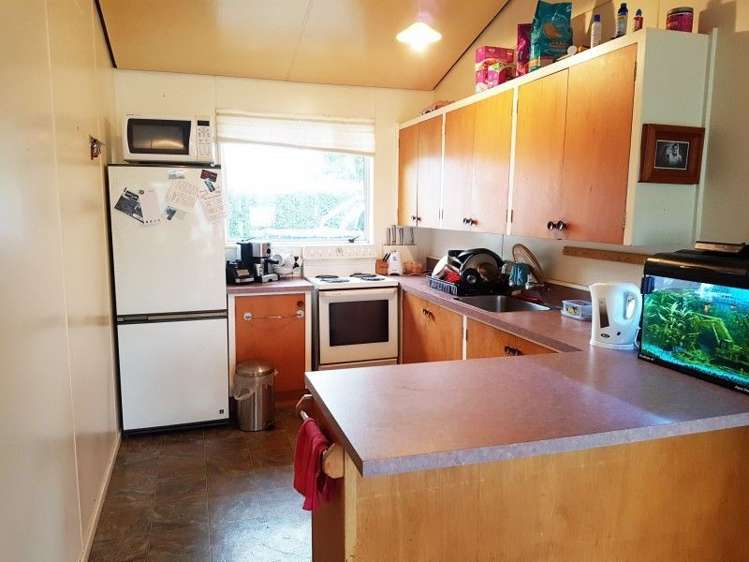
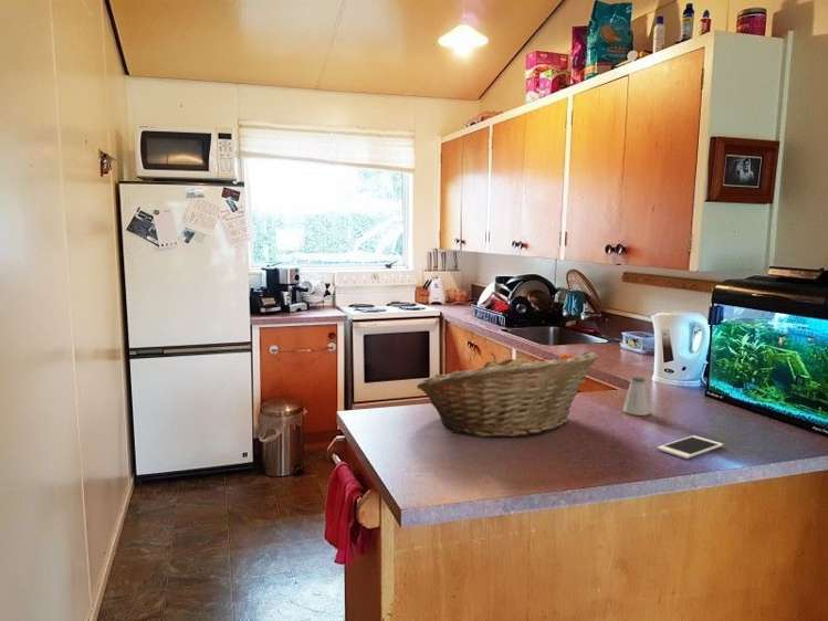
+ cell phone [657,434,724,460]
+ saltshaker [622,376,651,417]
+ fruit basket [416,350,599,439]
